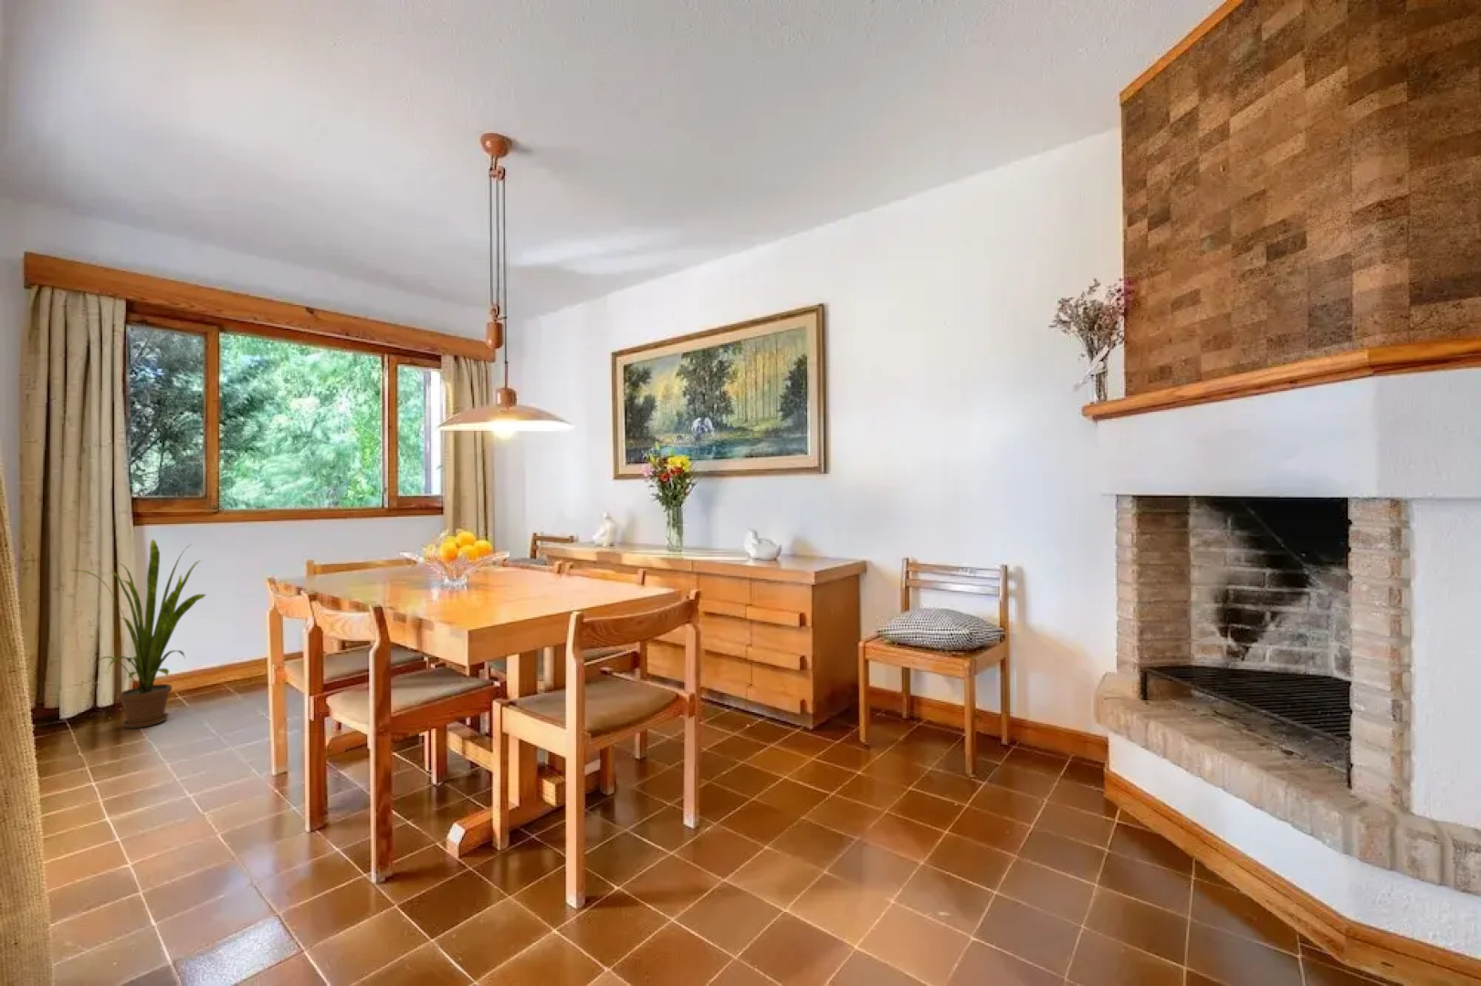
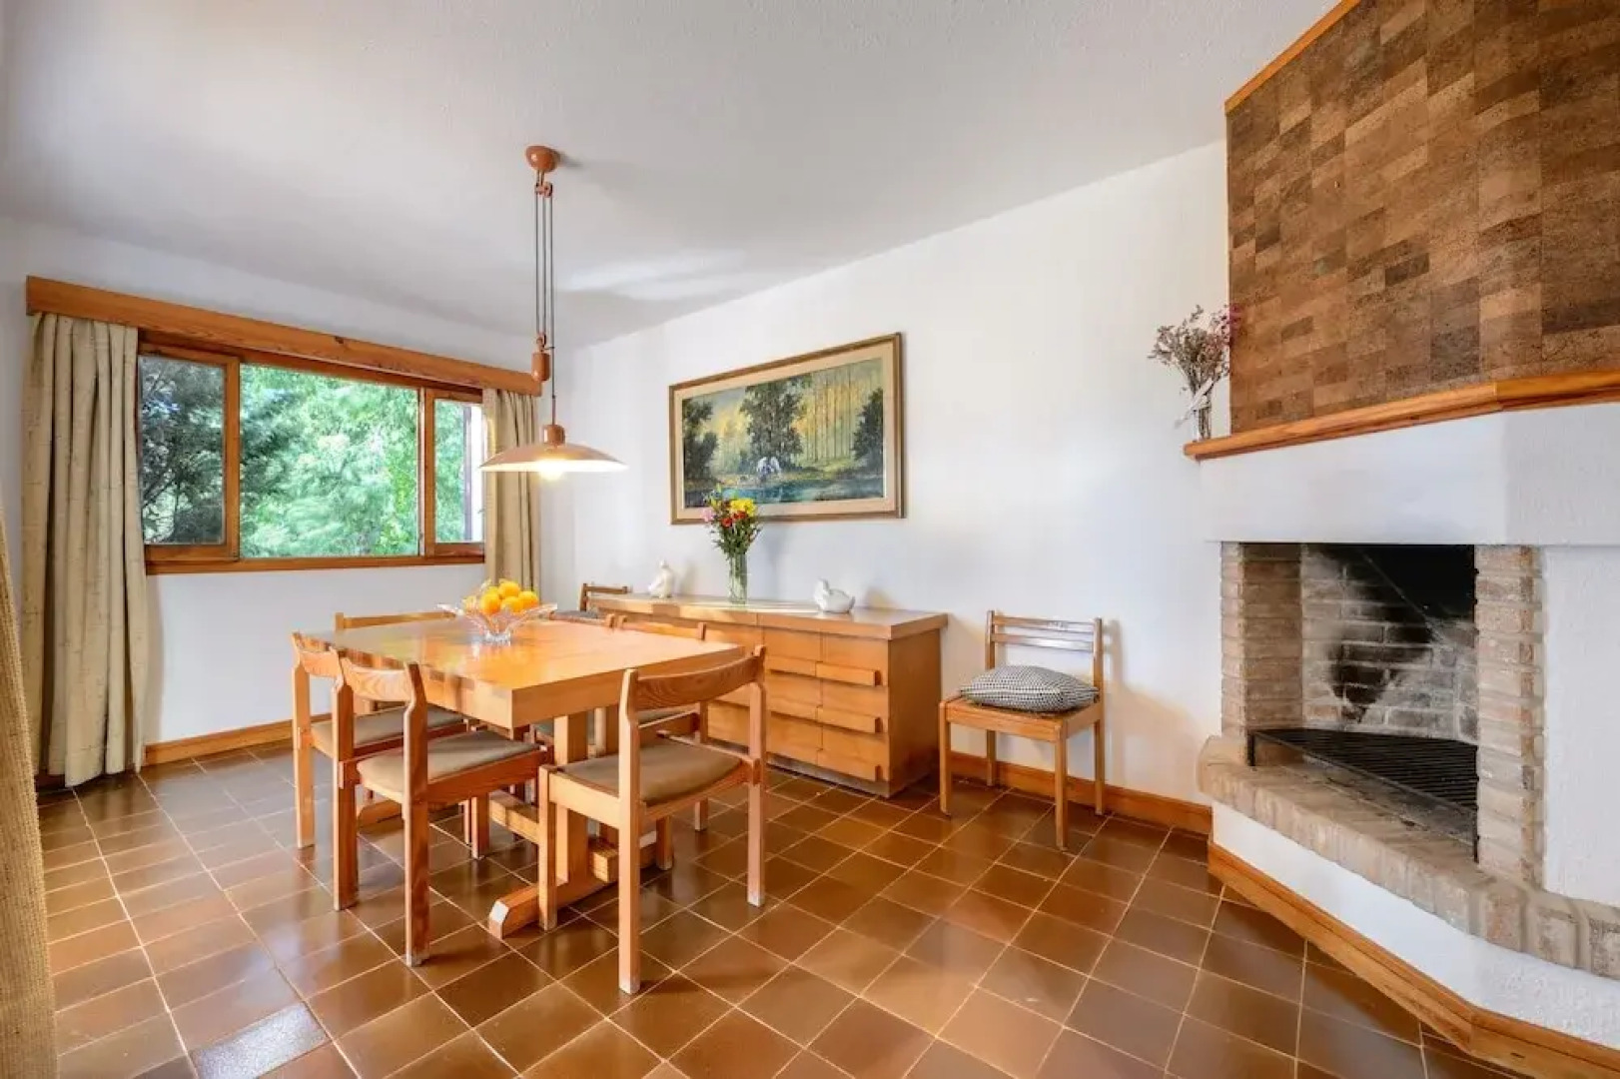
- house plant [69,538,208,730]
